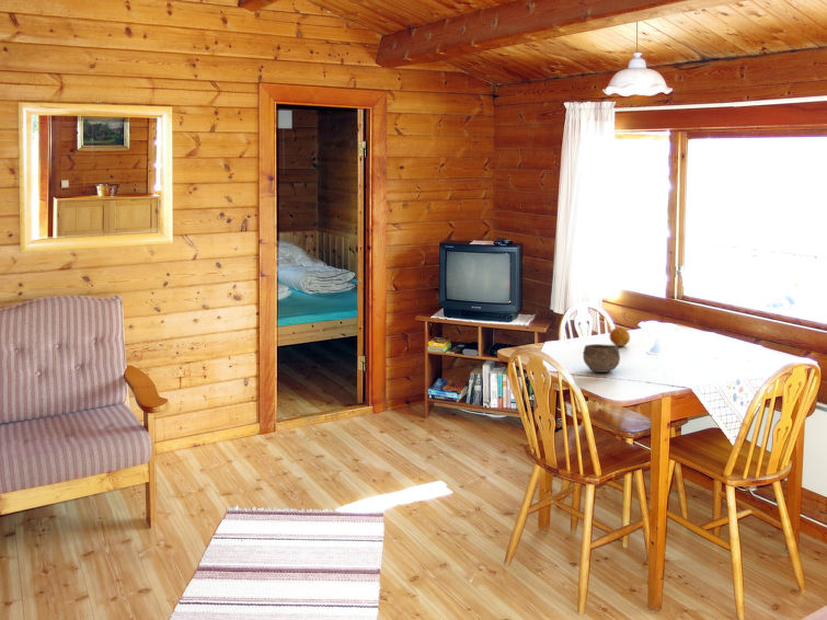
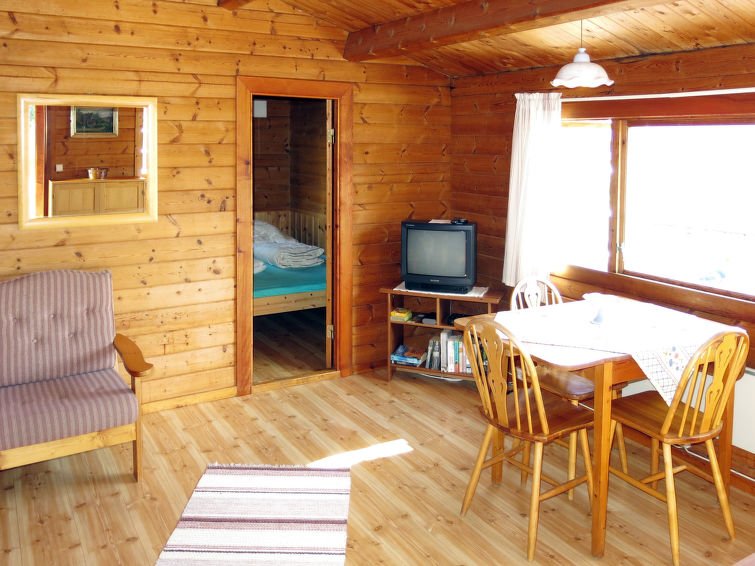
- bowl [582,343,621,374]
- fruit [608,326,631,347]
